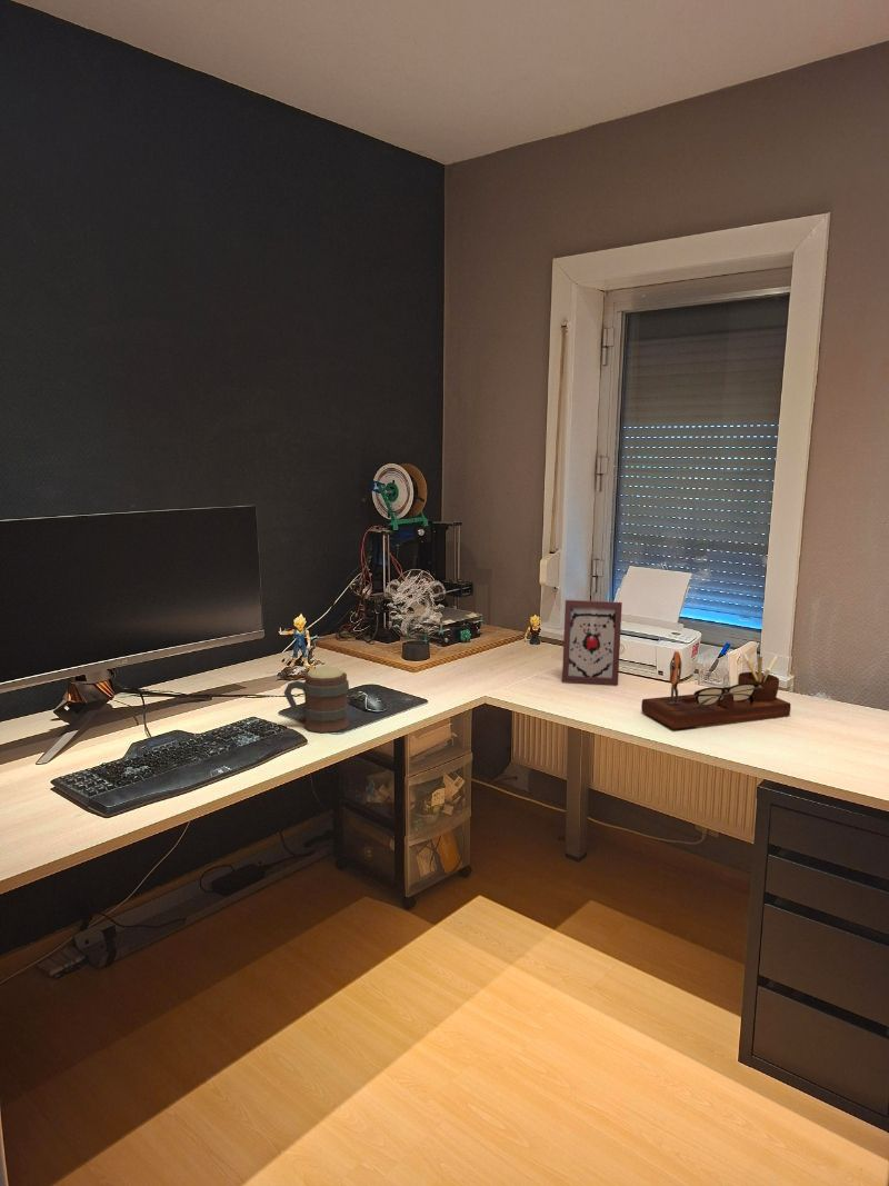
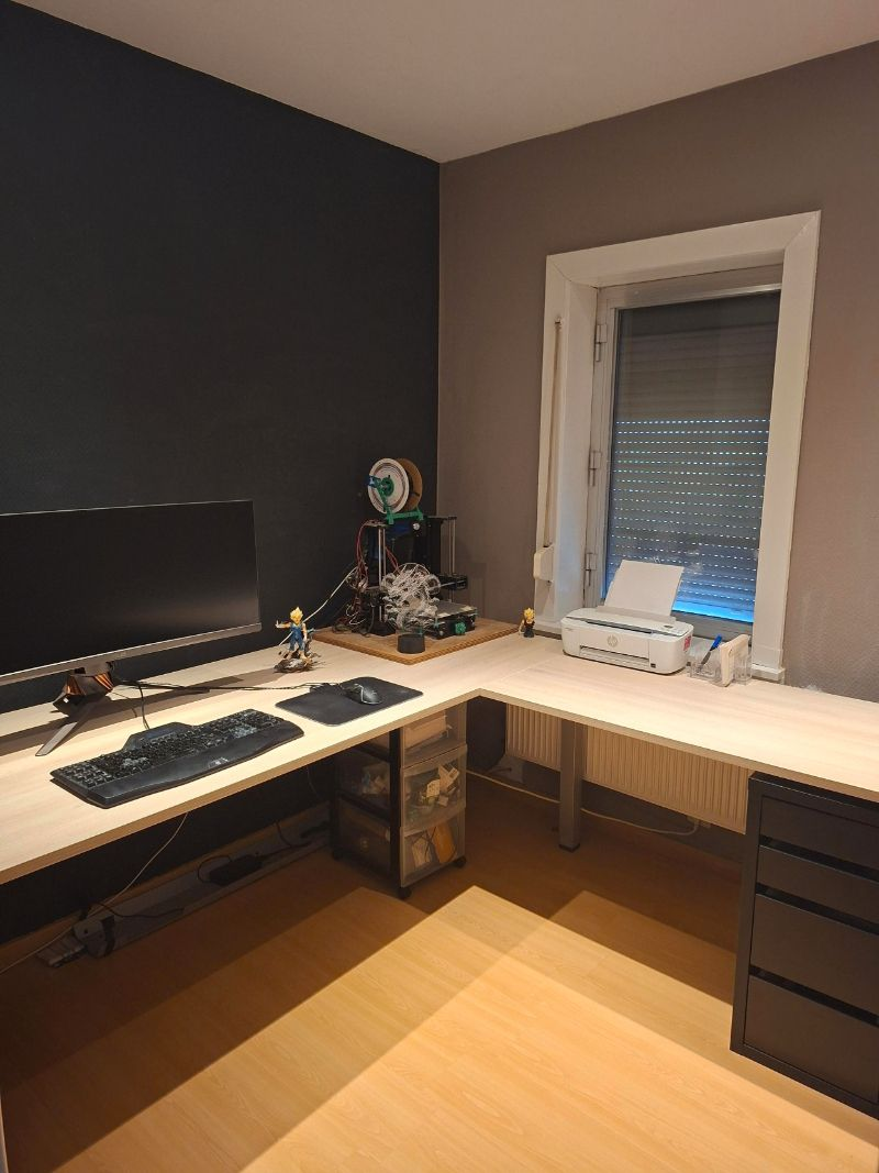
- picture frame [561,599,623,686]
- mug [283,665,350,734]
- desk organizer [640,650,791,730]
